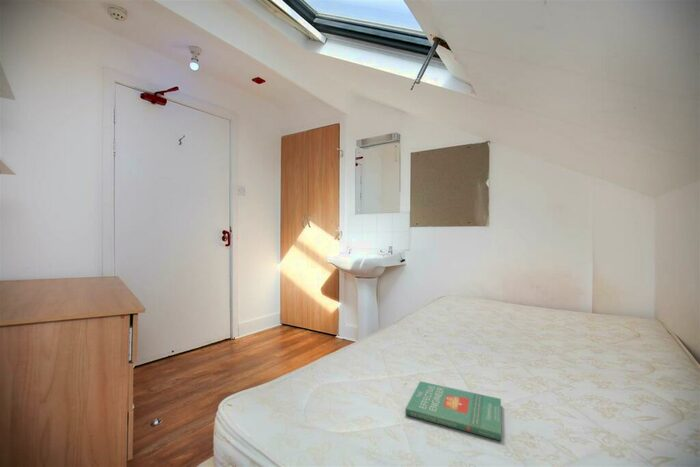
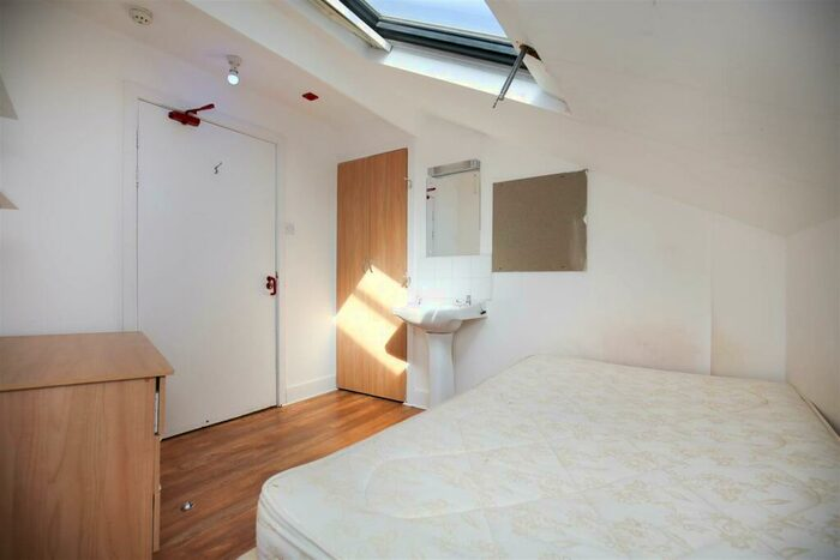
- book [404,380,502,442]
